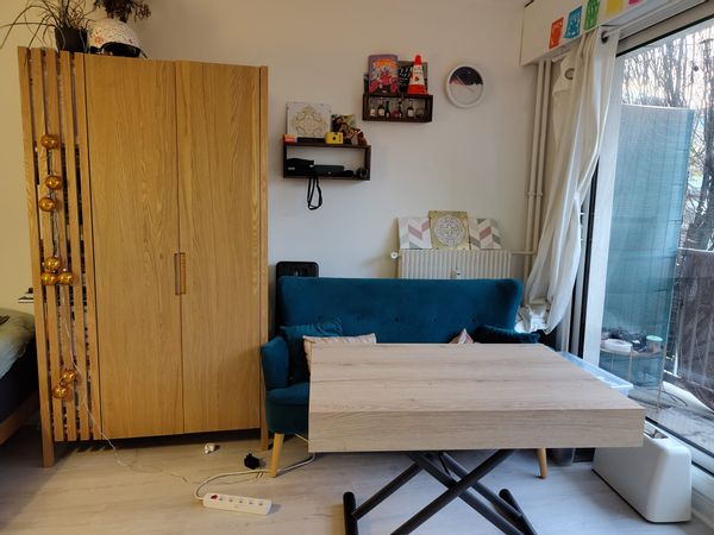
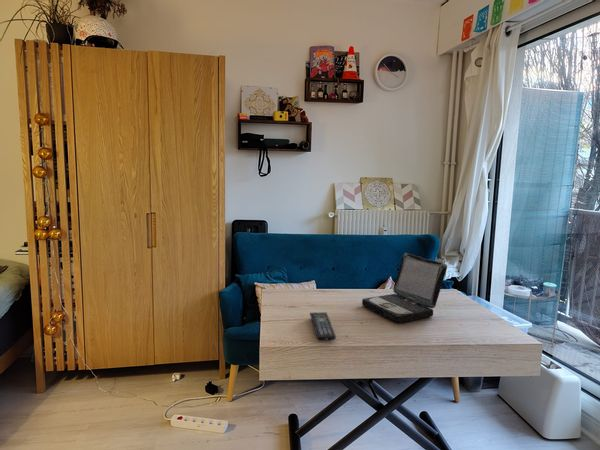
+ laptop [361,252,448,323]
+ remote control [309,312,337,341]
